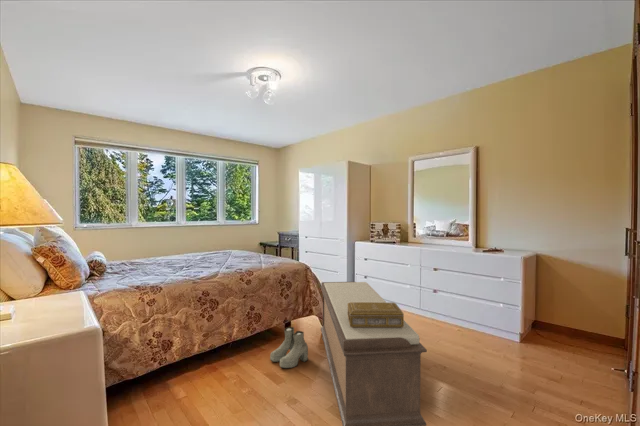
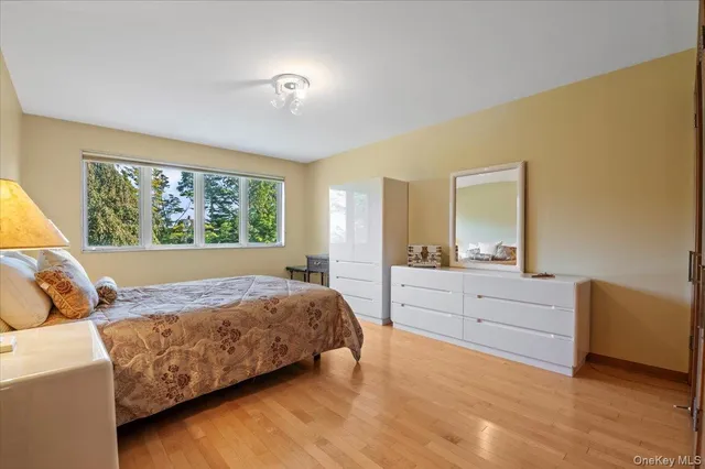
- decorative box [348,301,405,328]
- bench [320,281,428,426]
- boots [269,326,309,369]
